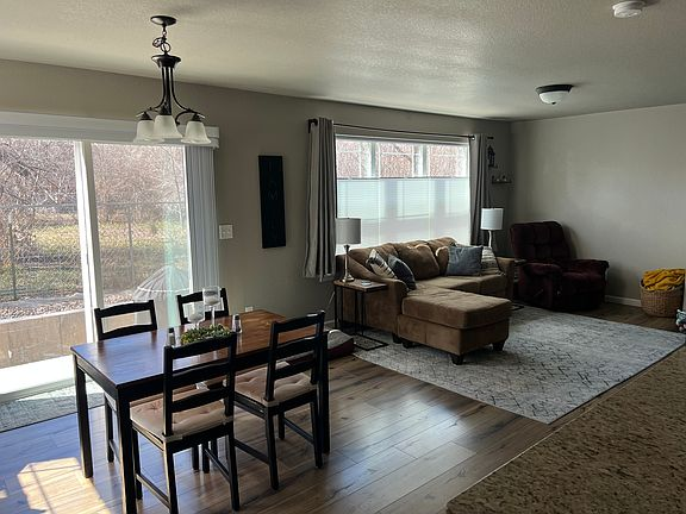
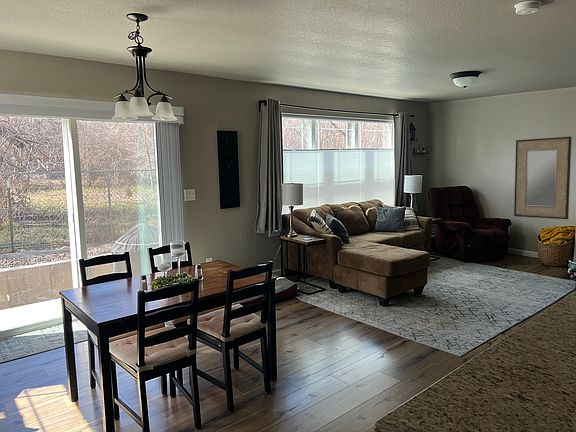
+ home mirror [513,136,573,220]
